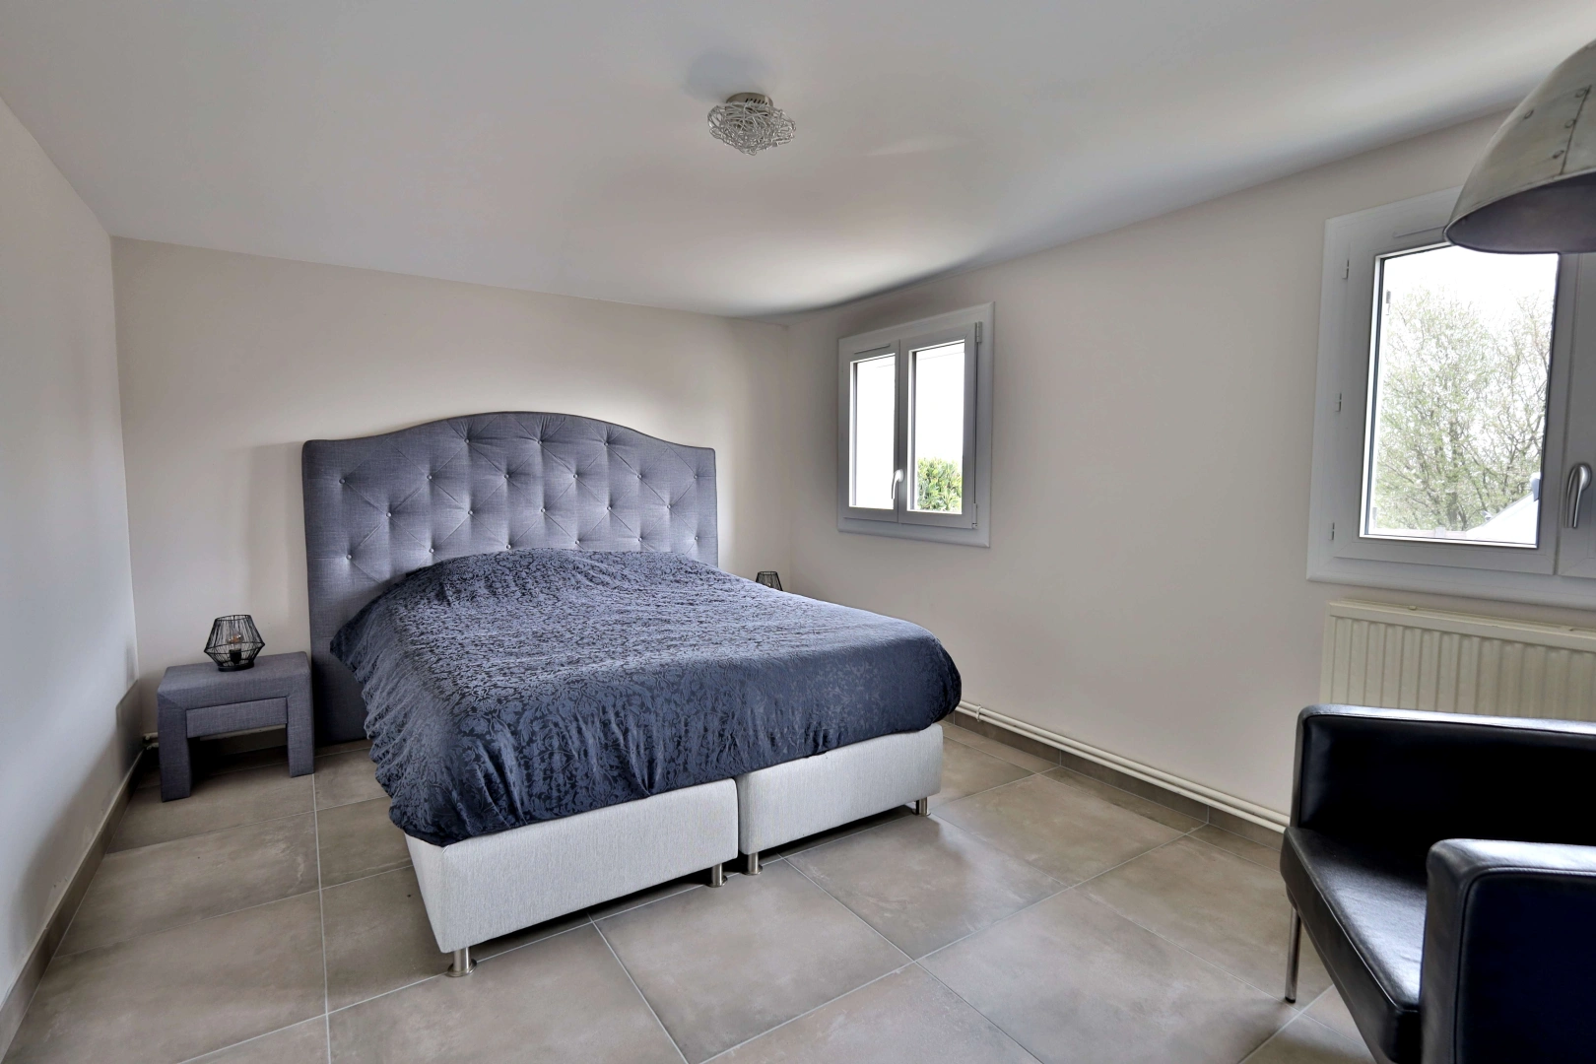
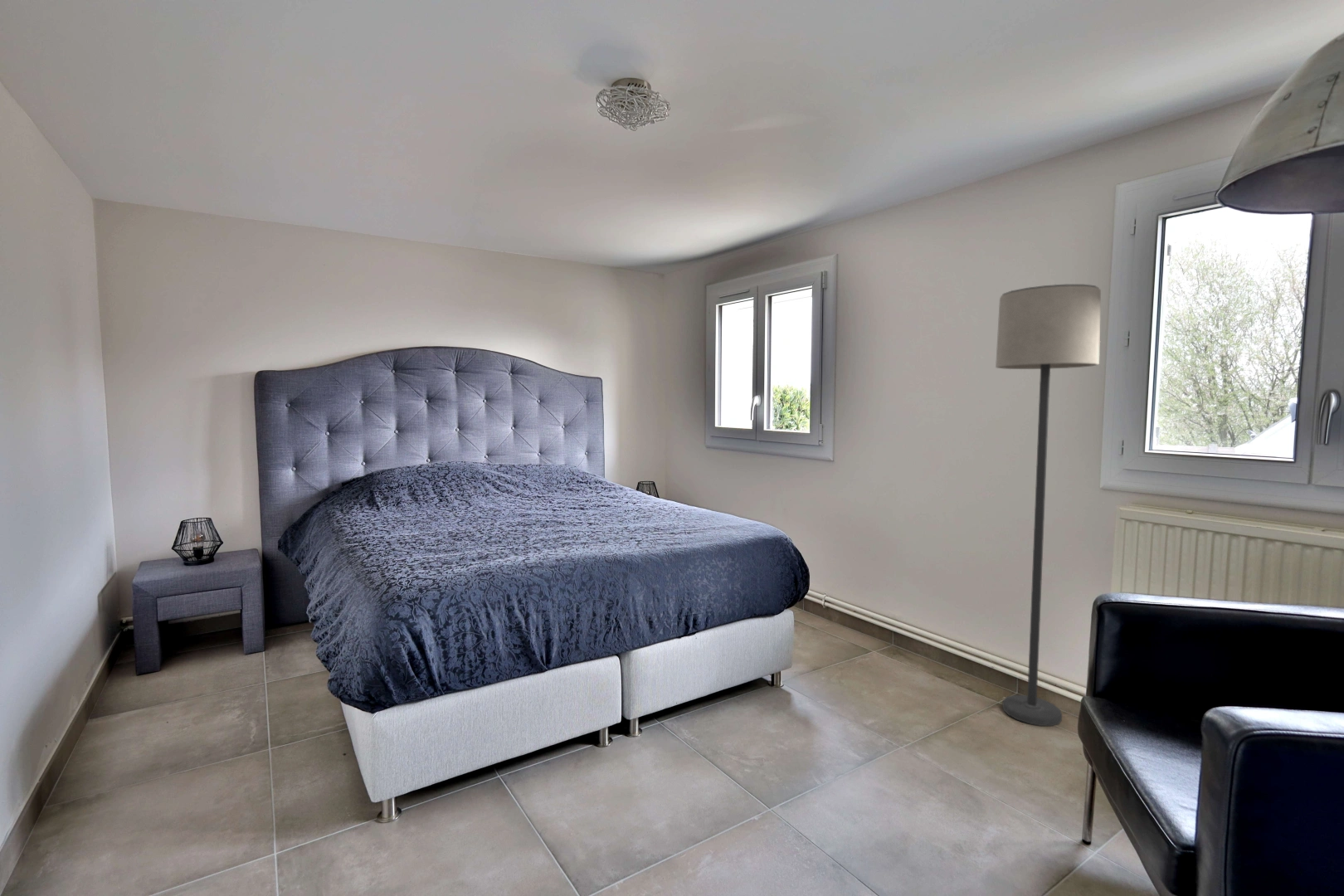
+ lamp [995,284,1102,727]
